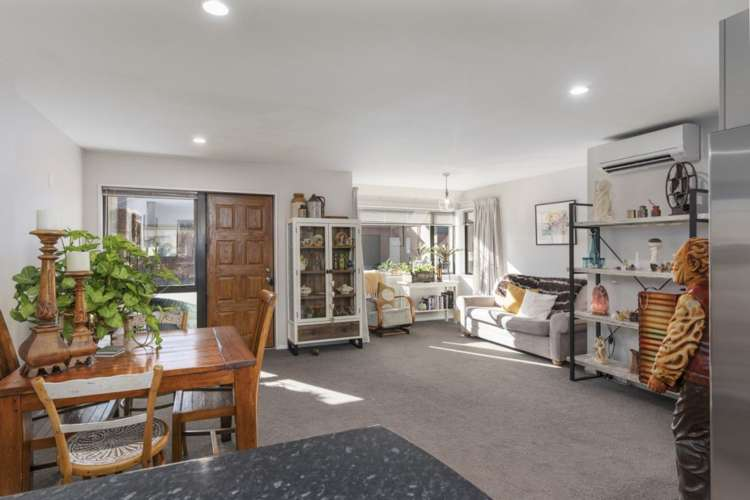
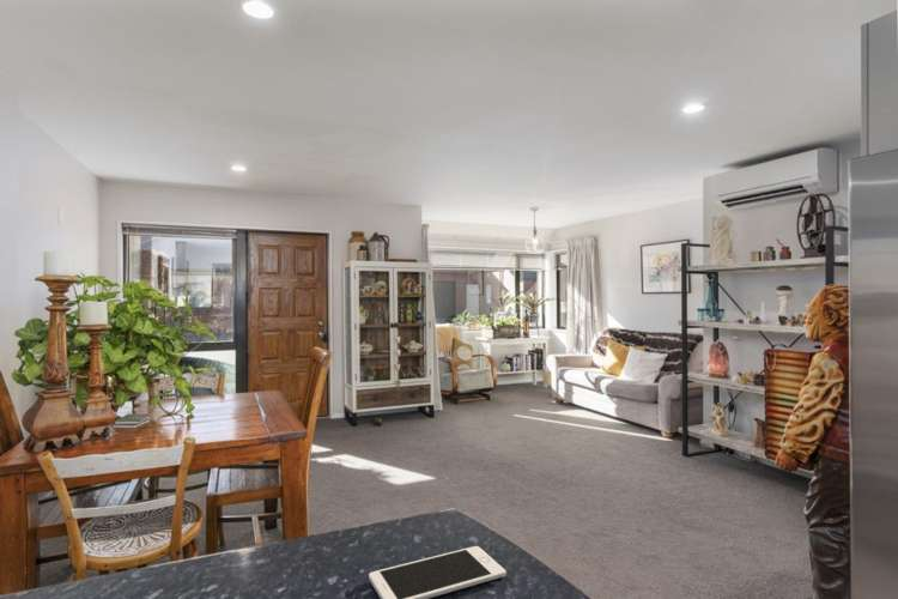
+ cell phone [368,545,508,599]
